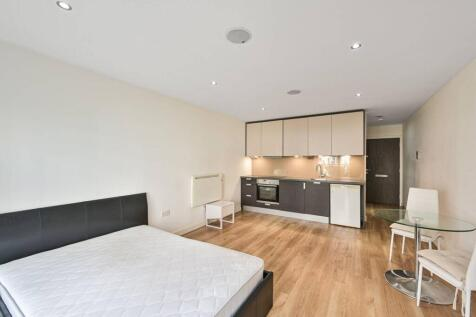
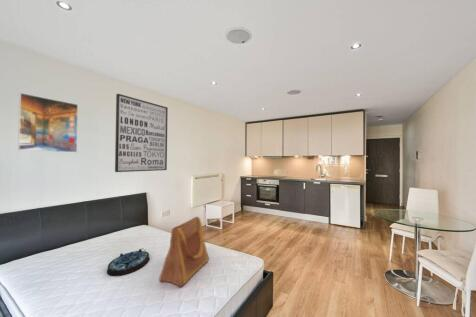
+ serving tray [106,248,150,277]
+ wall art [114,93,169,173]
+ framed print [17,92,79,153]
+ tote bag [158,216,210,288]
